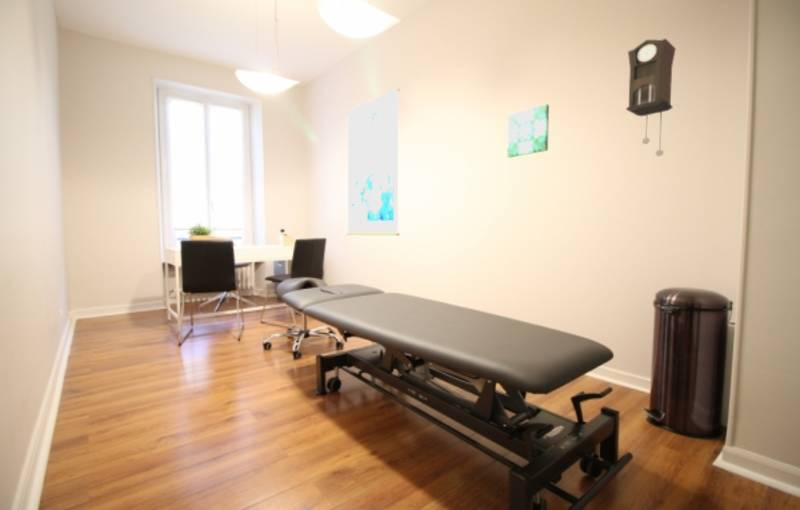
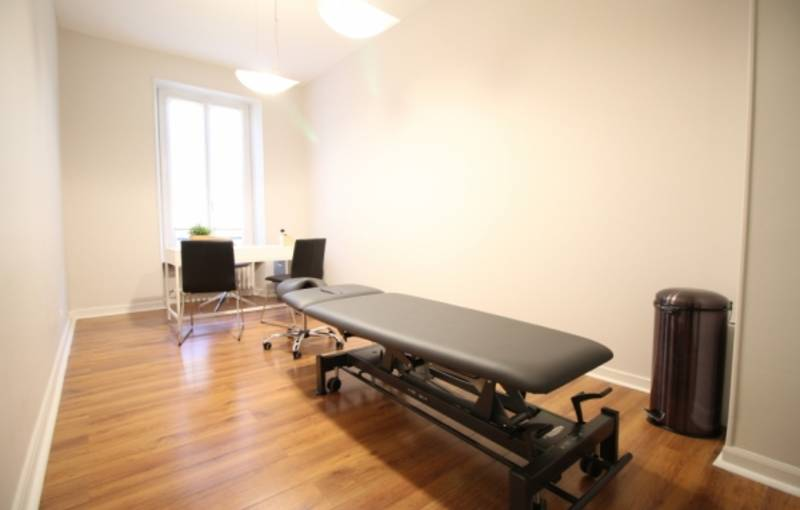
- wall art [506,103,550,158]
- wall art [345,87,401,237]
- pendulum clock [625,38,677,157]
